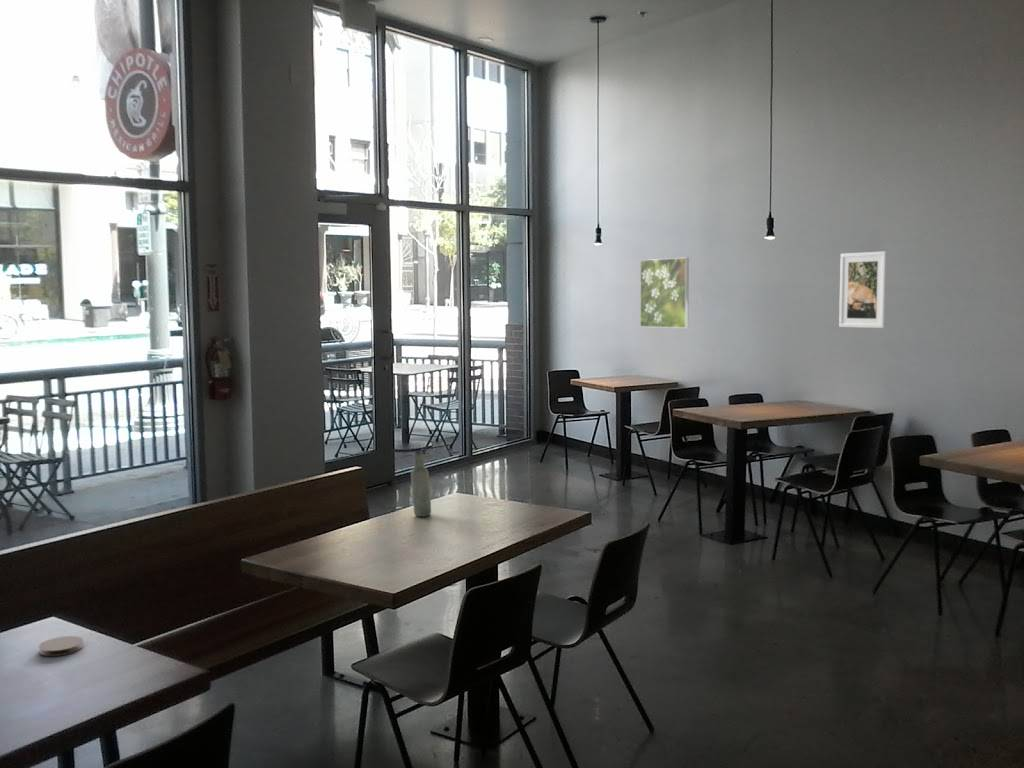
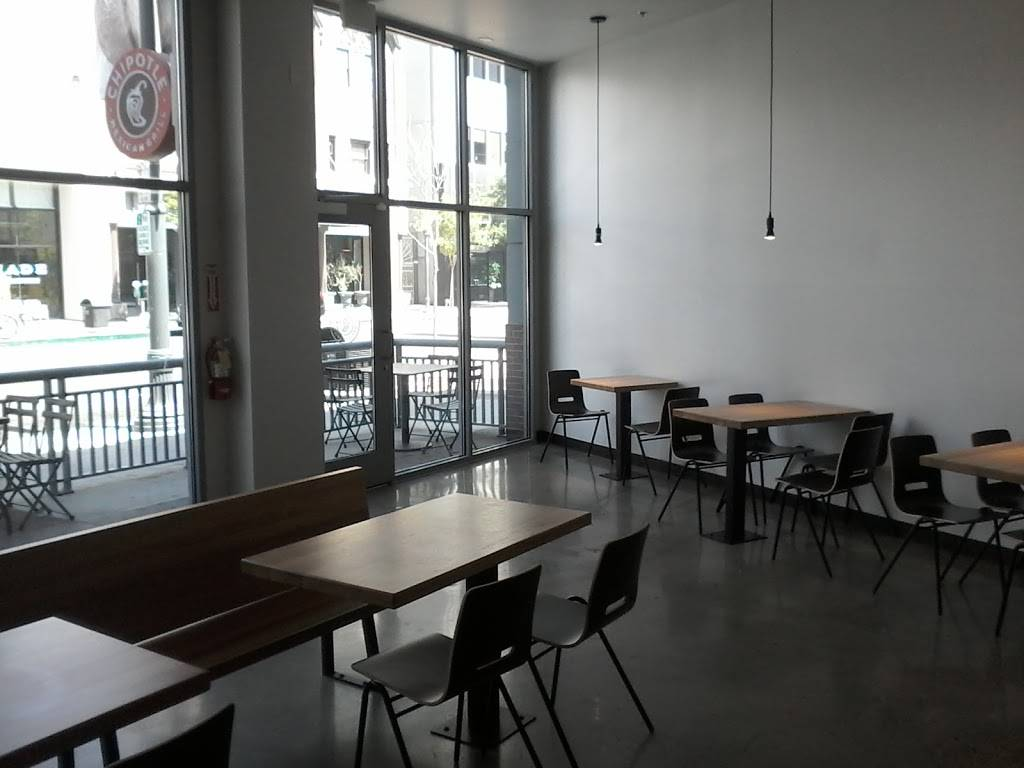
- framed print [838,250,888,329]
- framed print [639,257,690,329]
- bottle [410,450,432,518]
- coaster [38,635,84,657]
